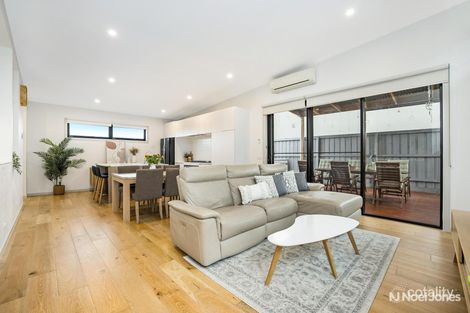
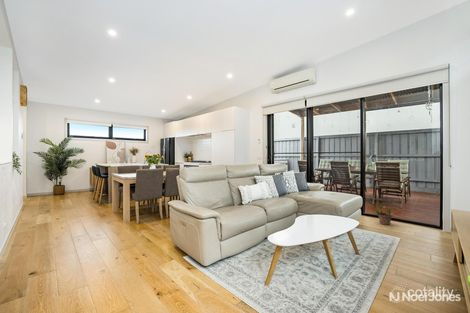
+ potted plant [374,202,395,226]
